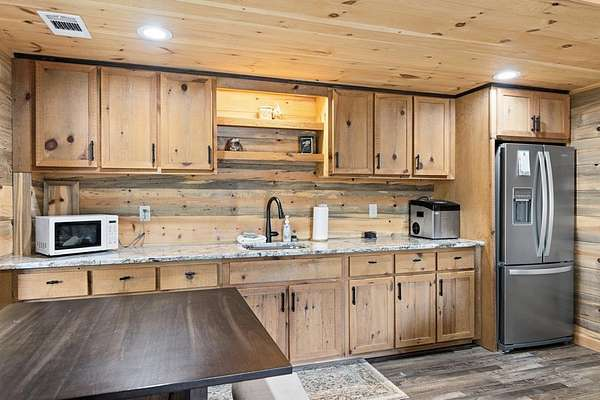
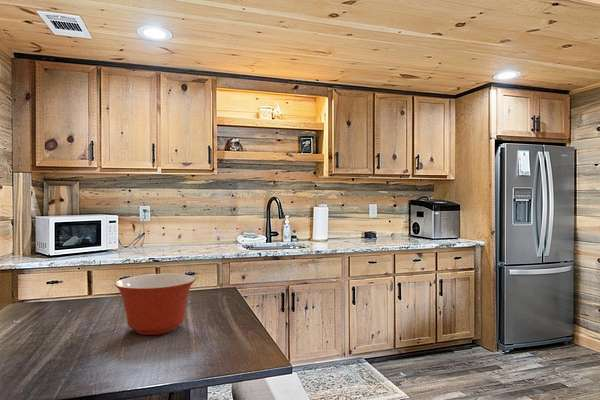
+ mixing bowl [114,273,196,336]
